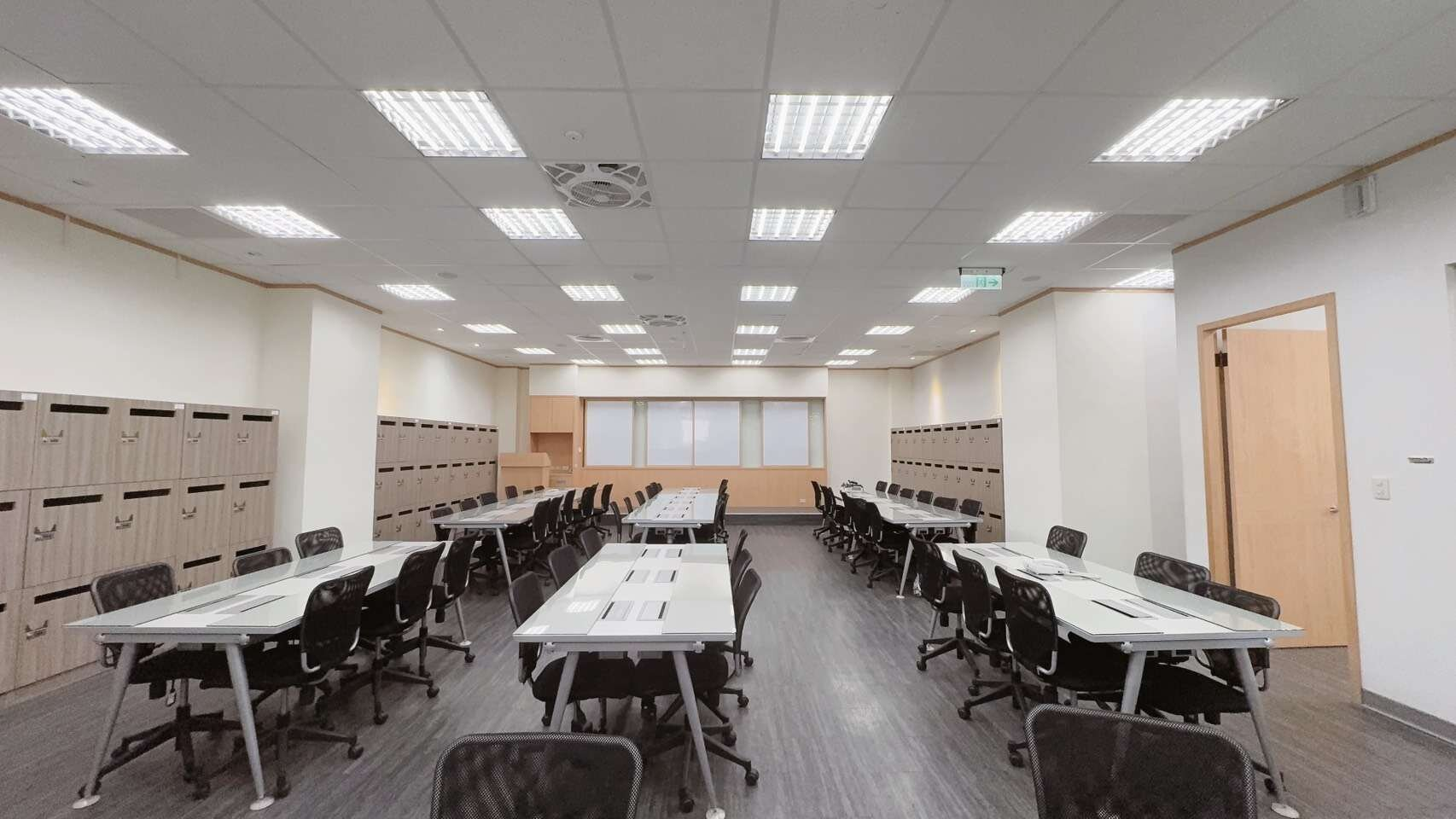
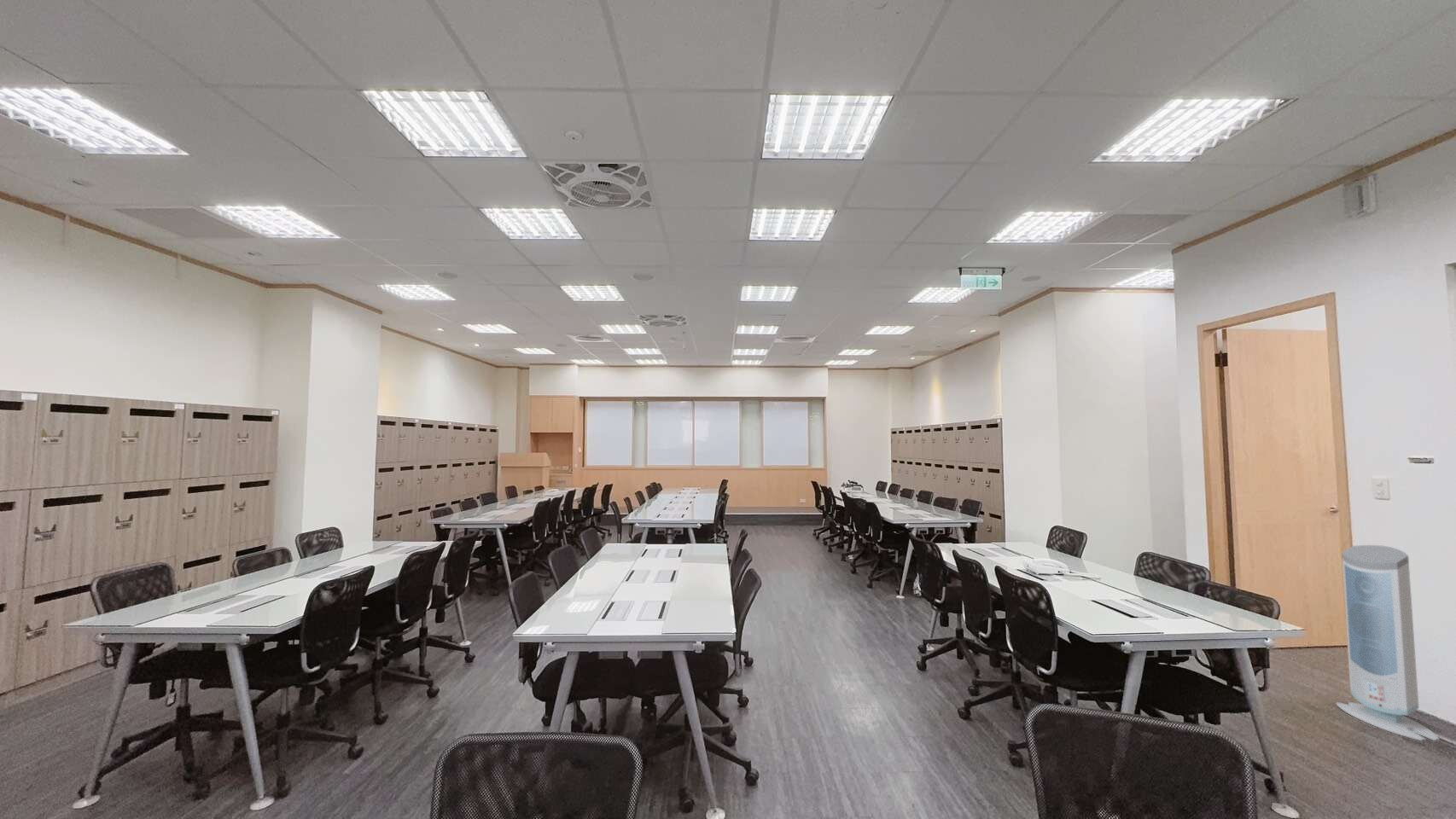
+ air purifier [1336,544,1441,741]
